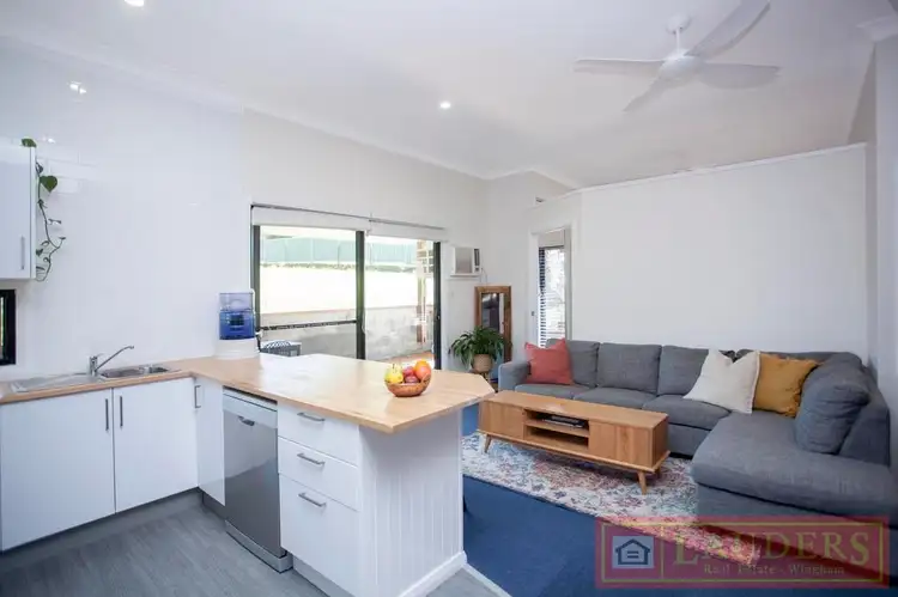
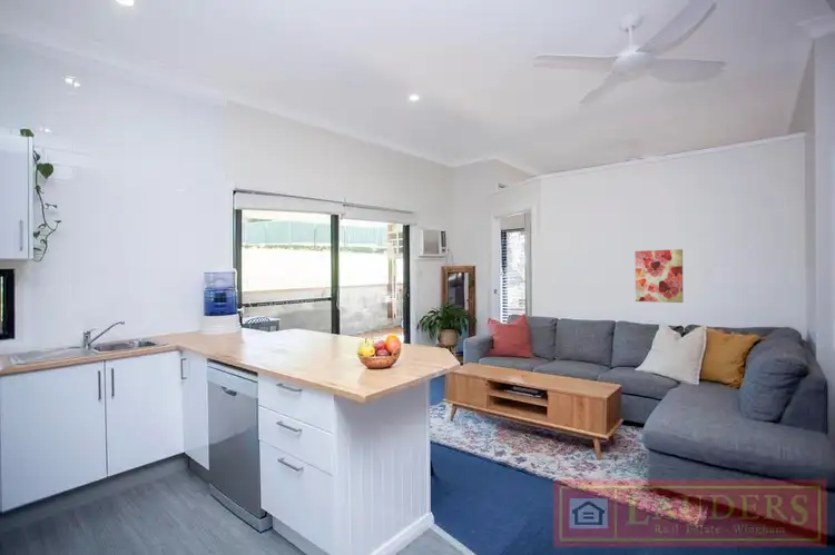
+ wall art [635,248,684,304]
